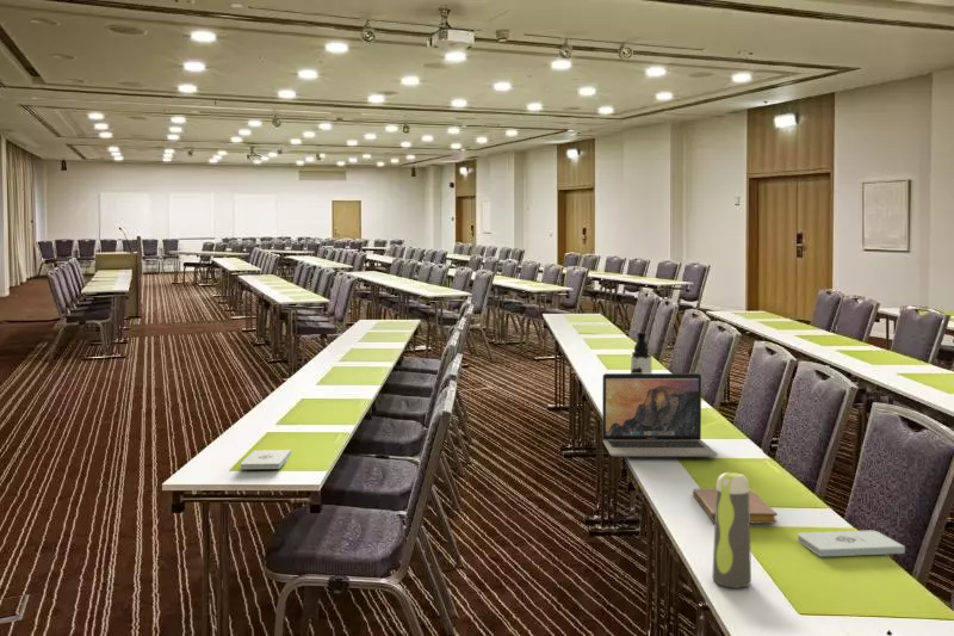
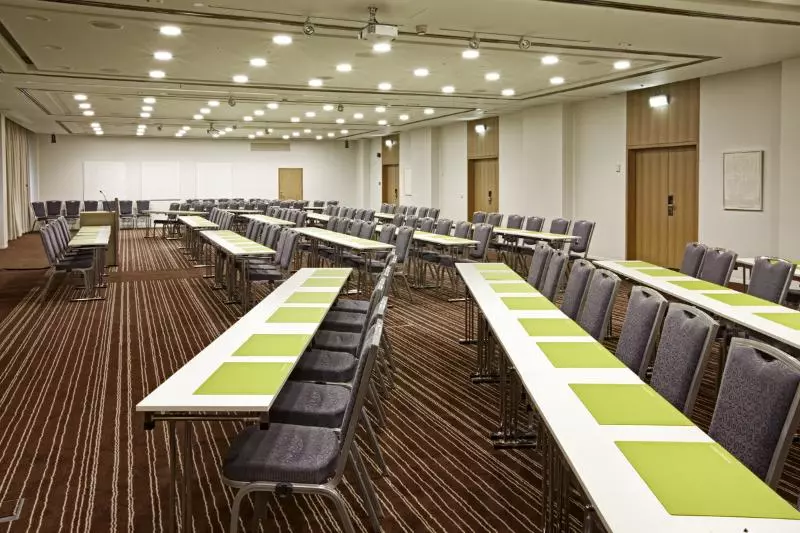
- laptop [601,372,718,458]
- water bottle [711,471,752,589]
- water bottle [630,332,653,373]
- notepad [240,449,292,470]
- notebook [692,487,779,525]
- notepad [795,530,906,557]
